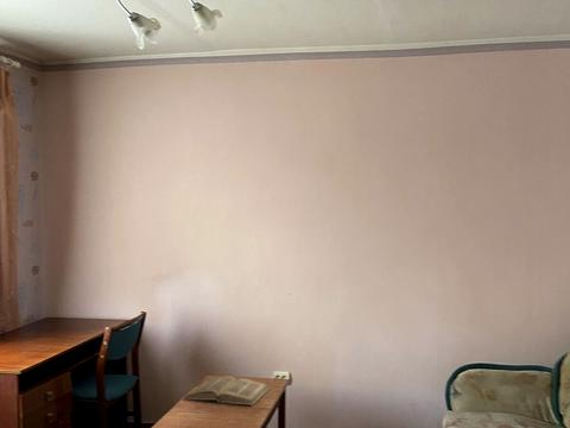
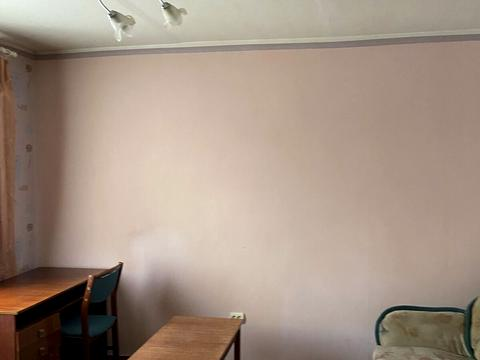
- book [182,376,271,407]
